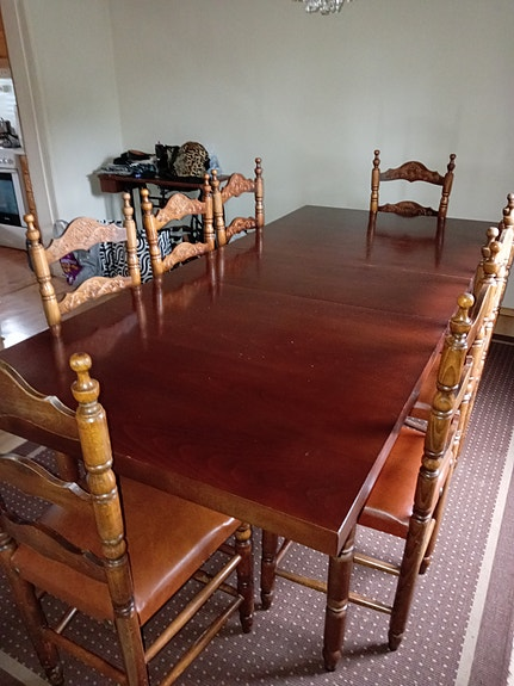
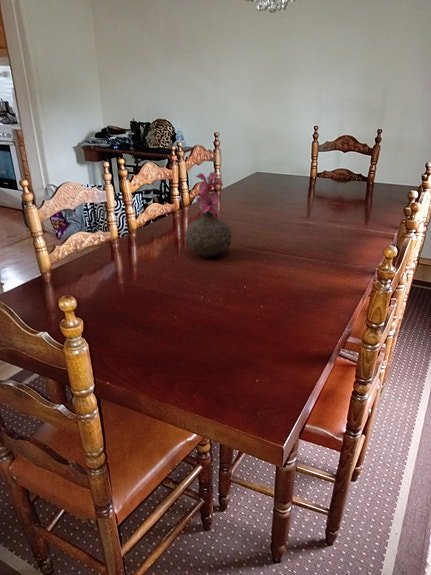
+ vase [185,171,233,258]
